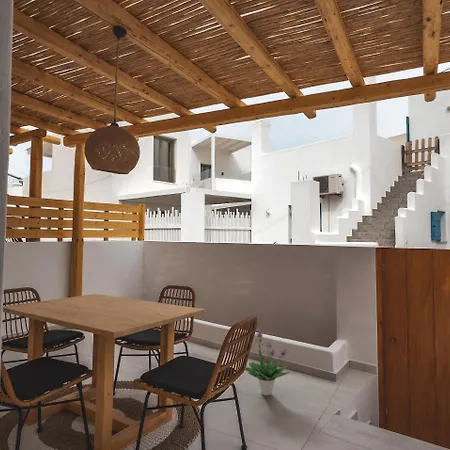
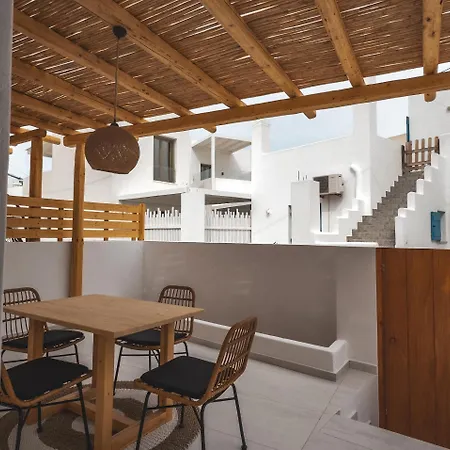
- potted plant [244,328,291,396]
